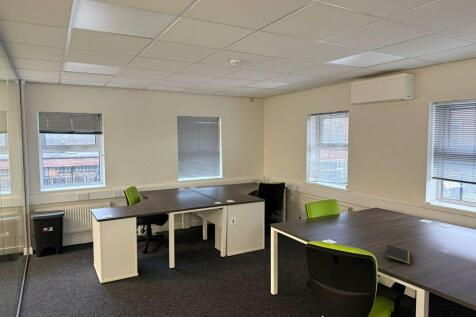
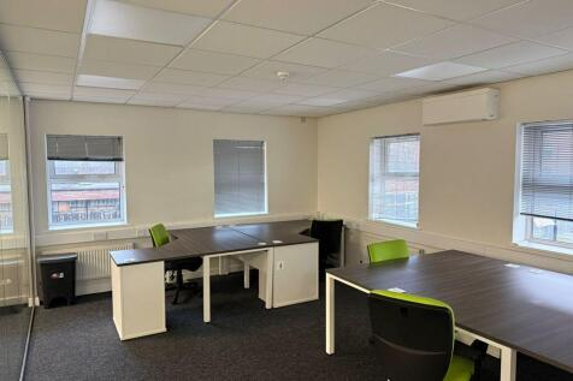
- notepad [384,244,412,266]
